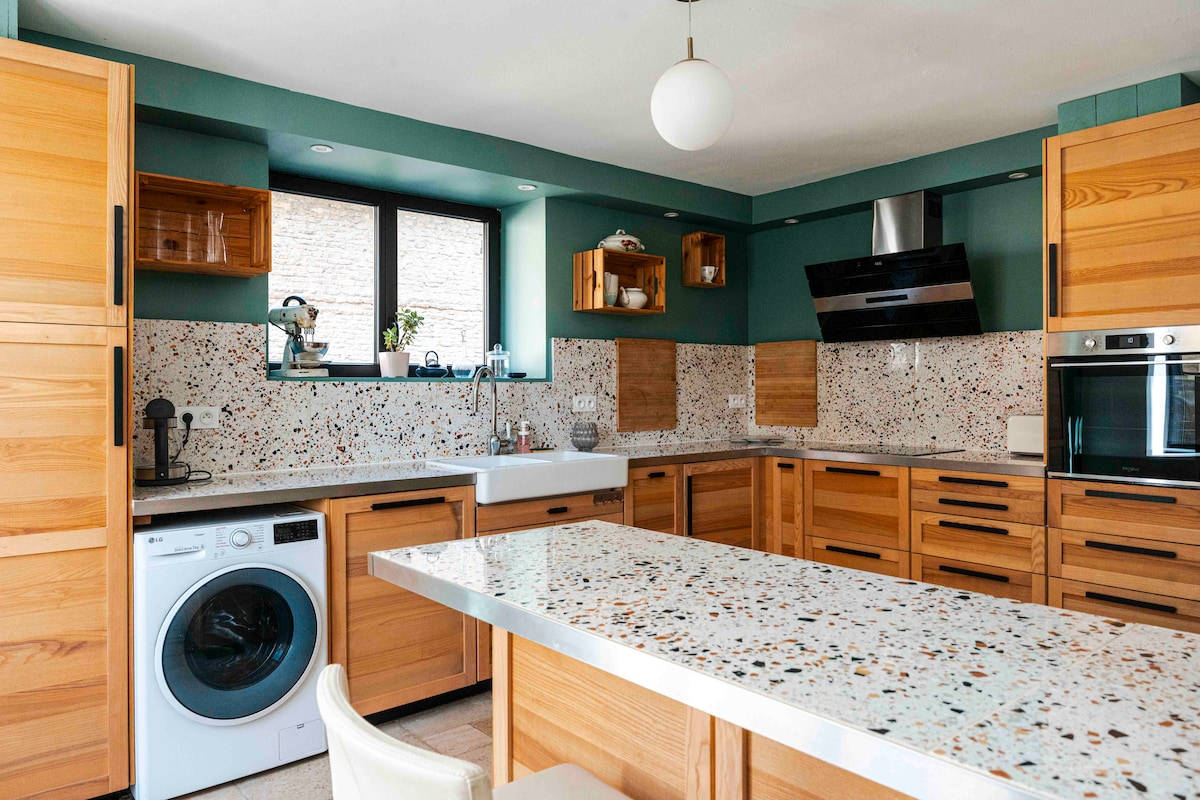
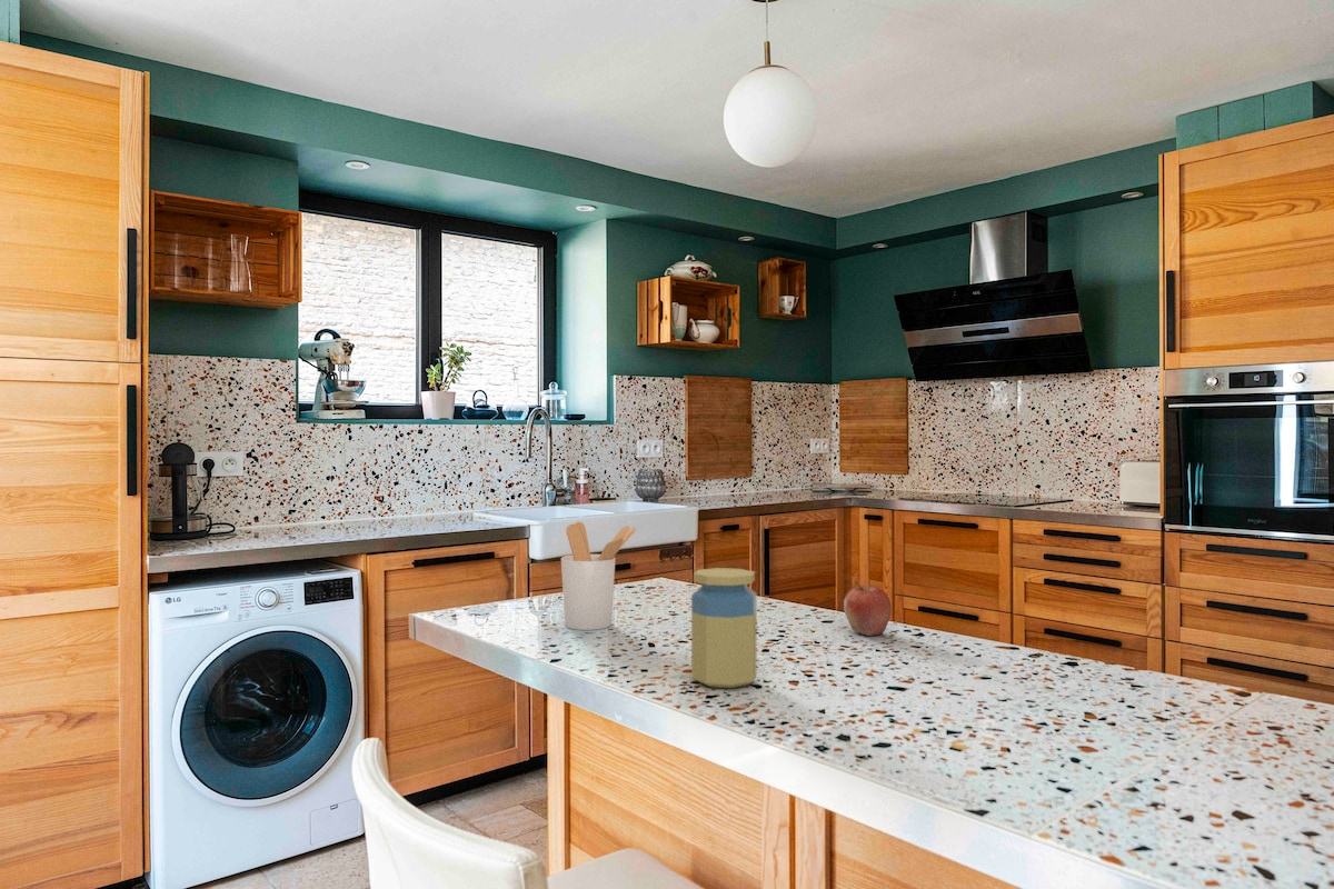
+ jar [690,567,758,689]
+ fruit [843,579,893,637]
+ utensil holder [560,521,638,631]
